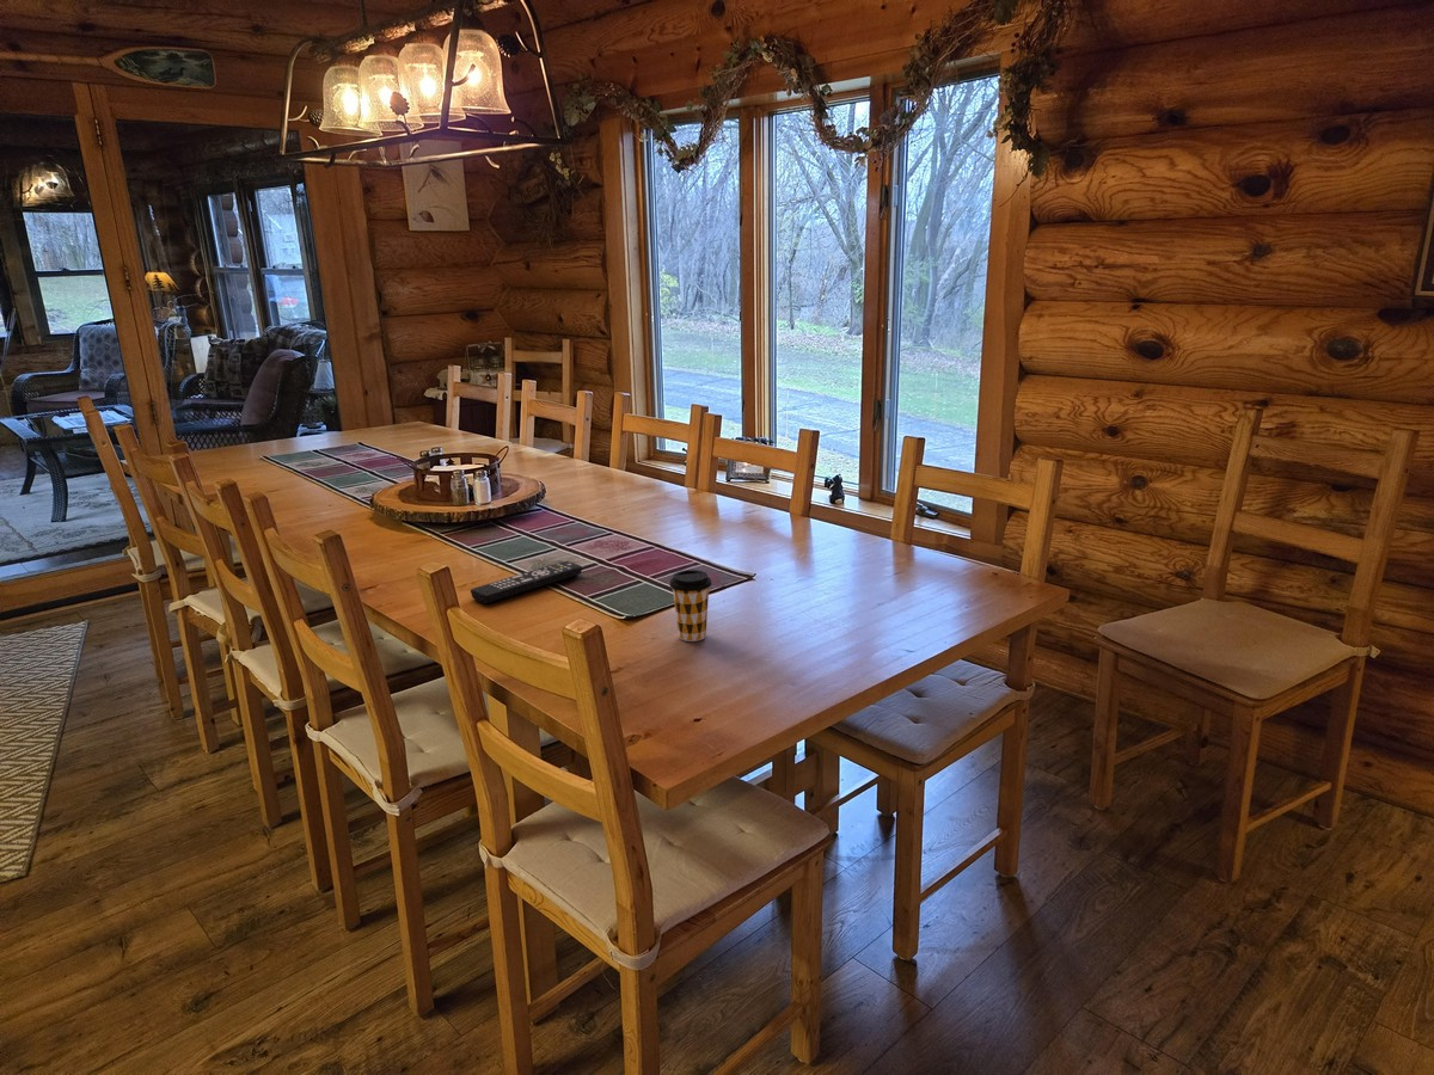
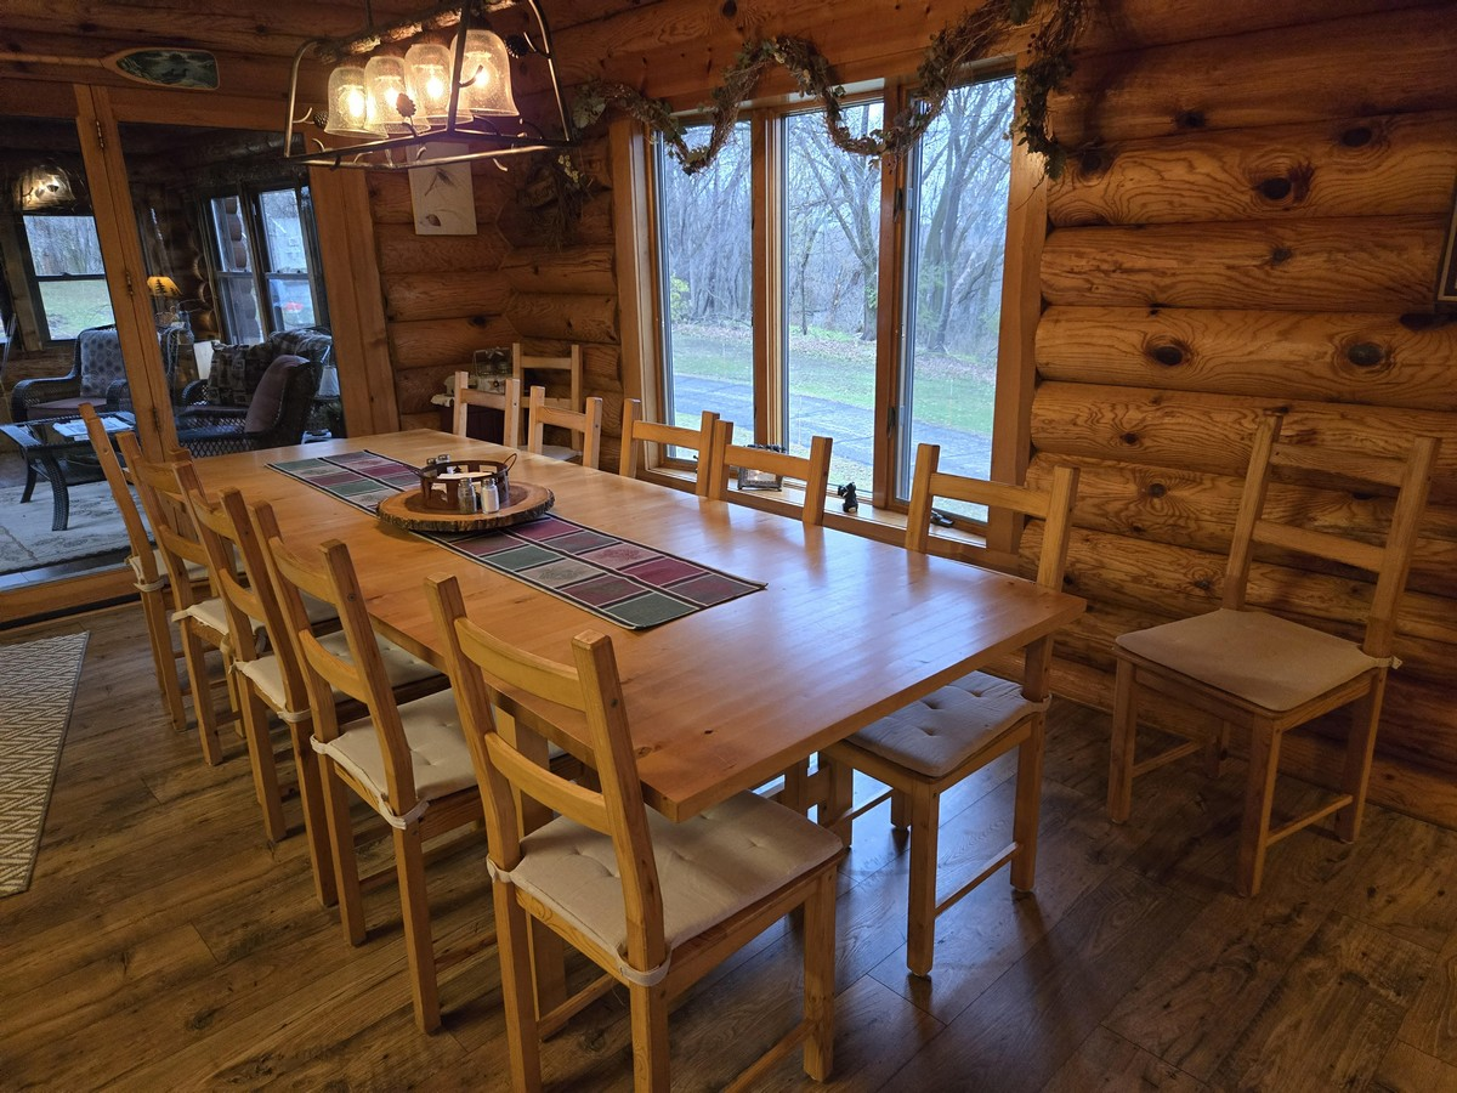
- remote control [470,560,583,604]
- coffee cup [668,569,712,643]
